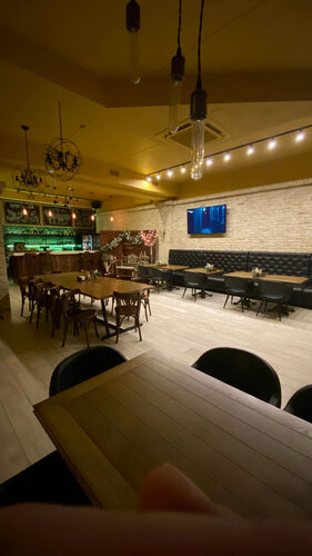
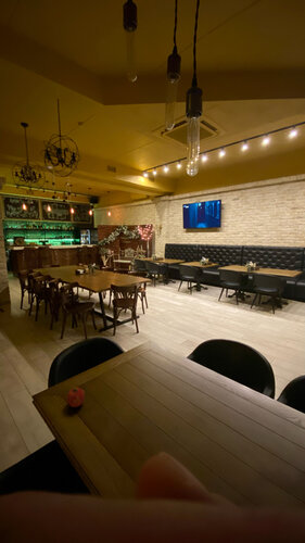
+ fruit [66,387,86,408]
